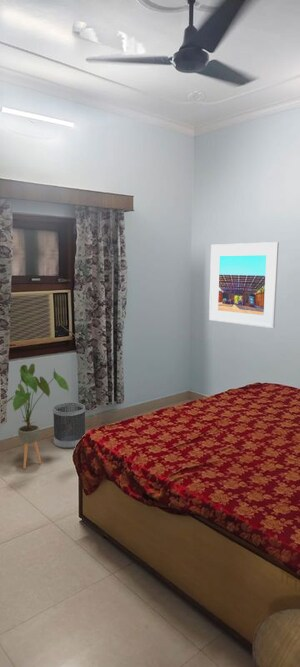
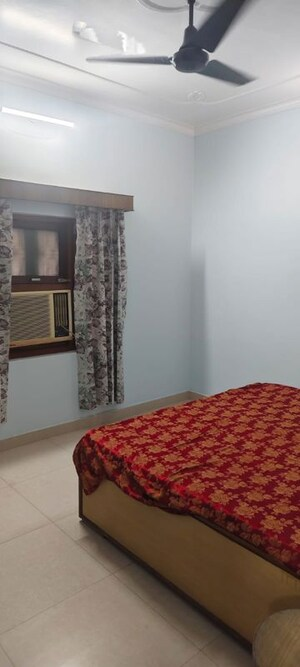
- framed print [208,241,280,329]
- house plant [2,362,70,470]
- wastebasket [52,402,86,449]
